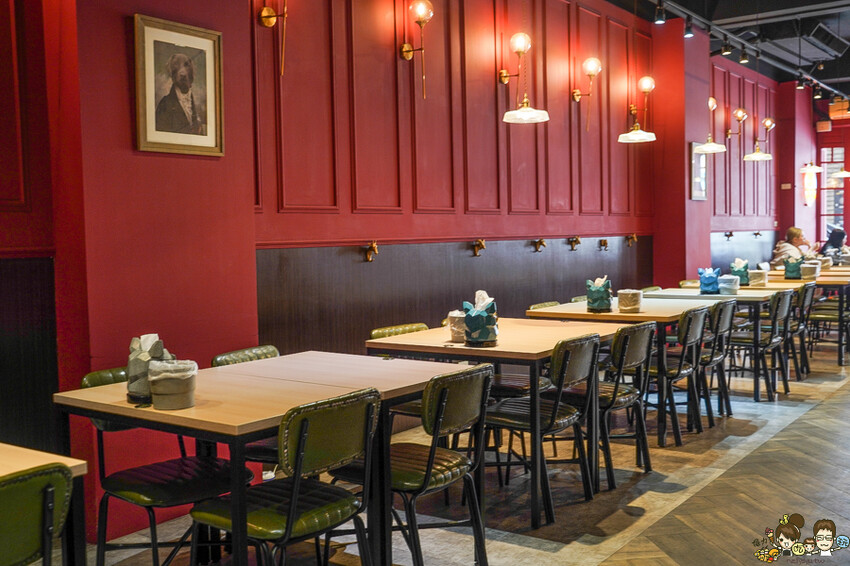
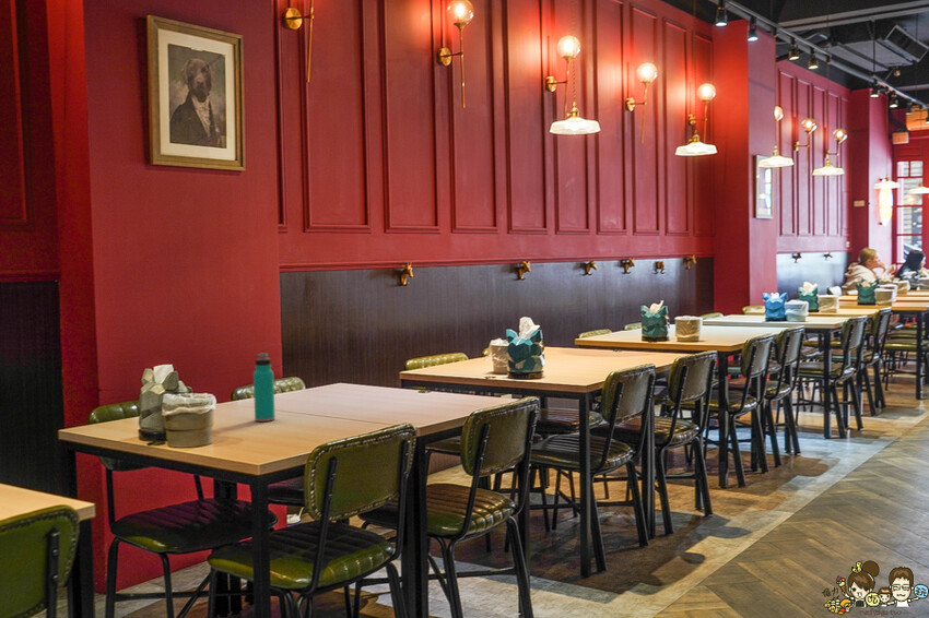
+ water bottle [252,352,277,423]
